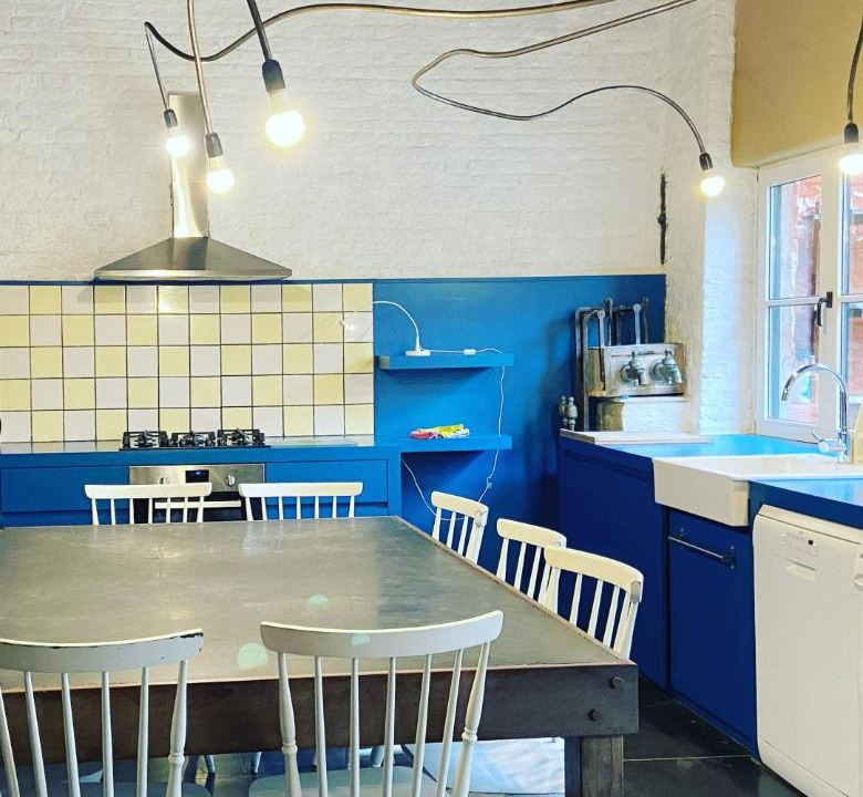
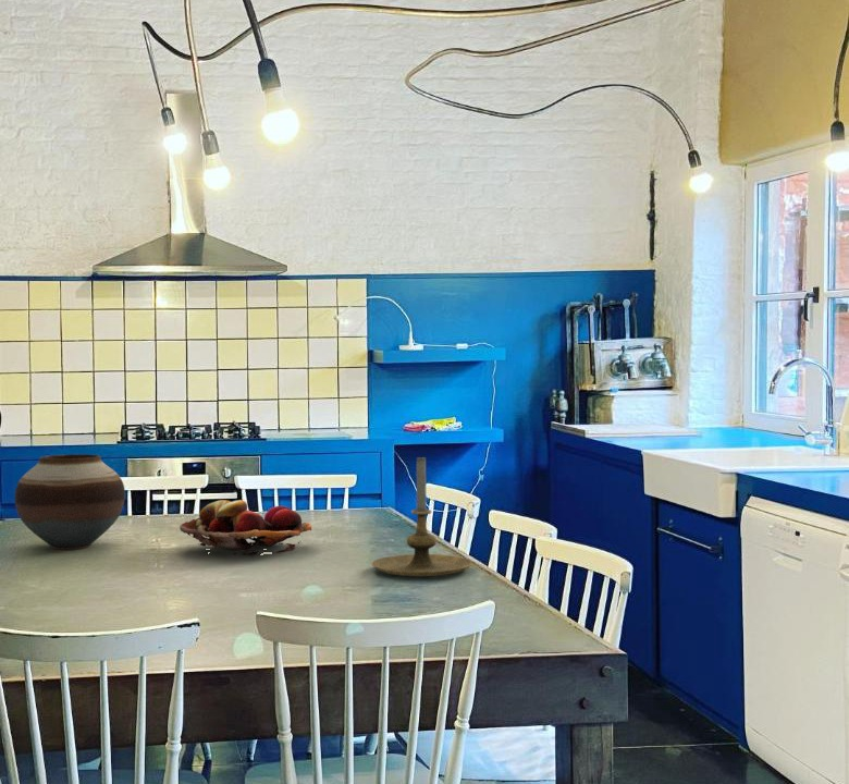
+ candle holder [370,456,473,577]
+ vase [13,453,126,550]
+ fruit basket [179,499,312,556]
